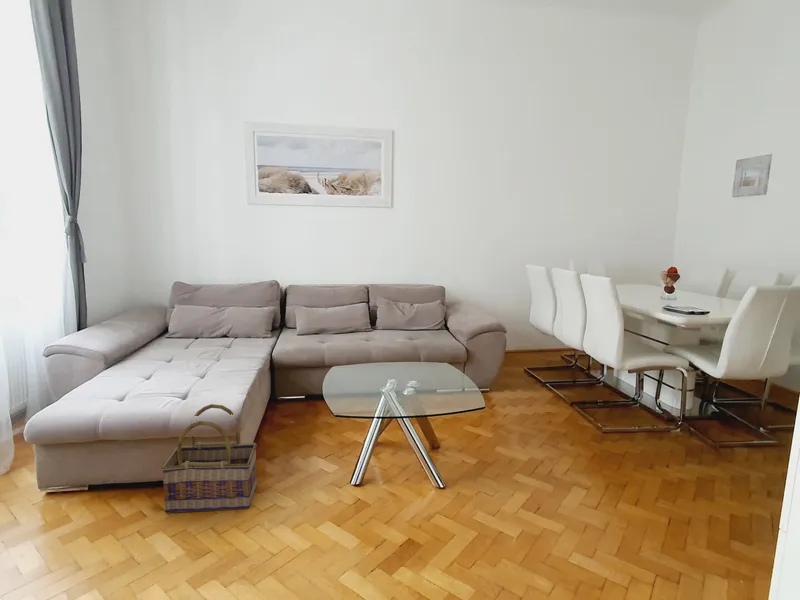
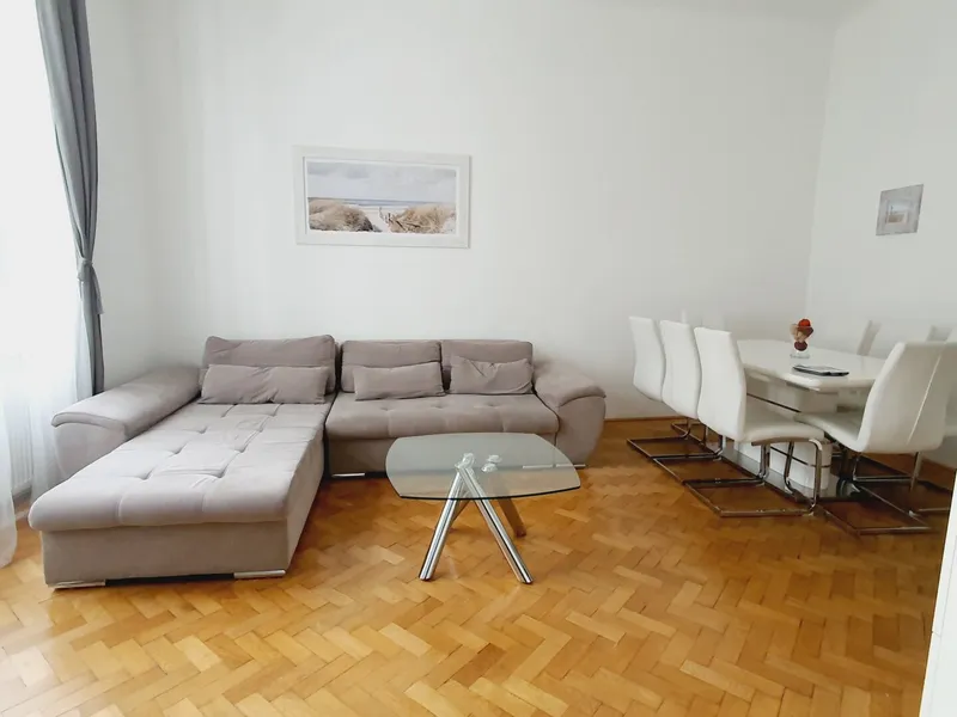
- basket [160,403,258,514]
